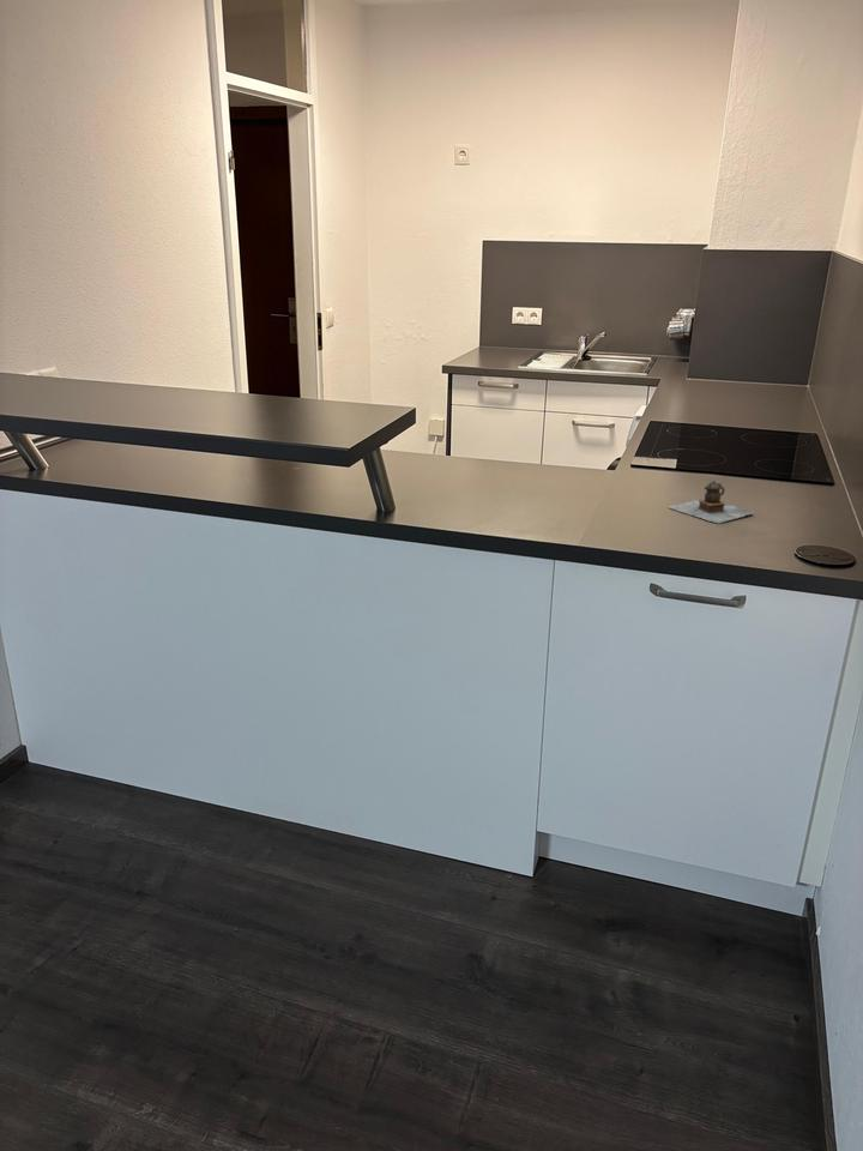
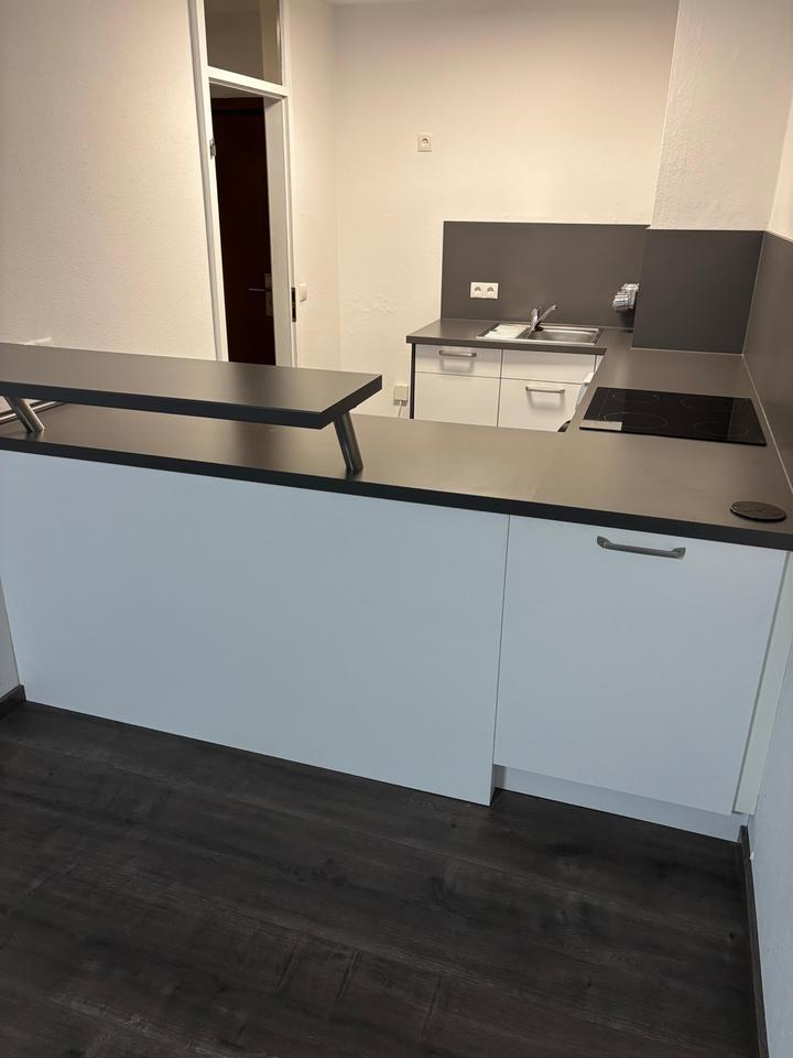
- teapot [668,480,755,525]
